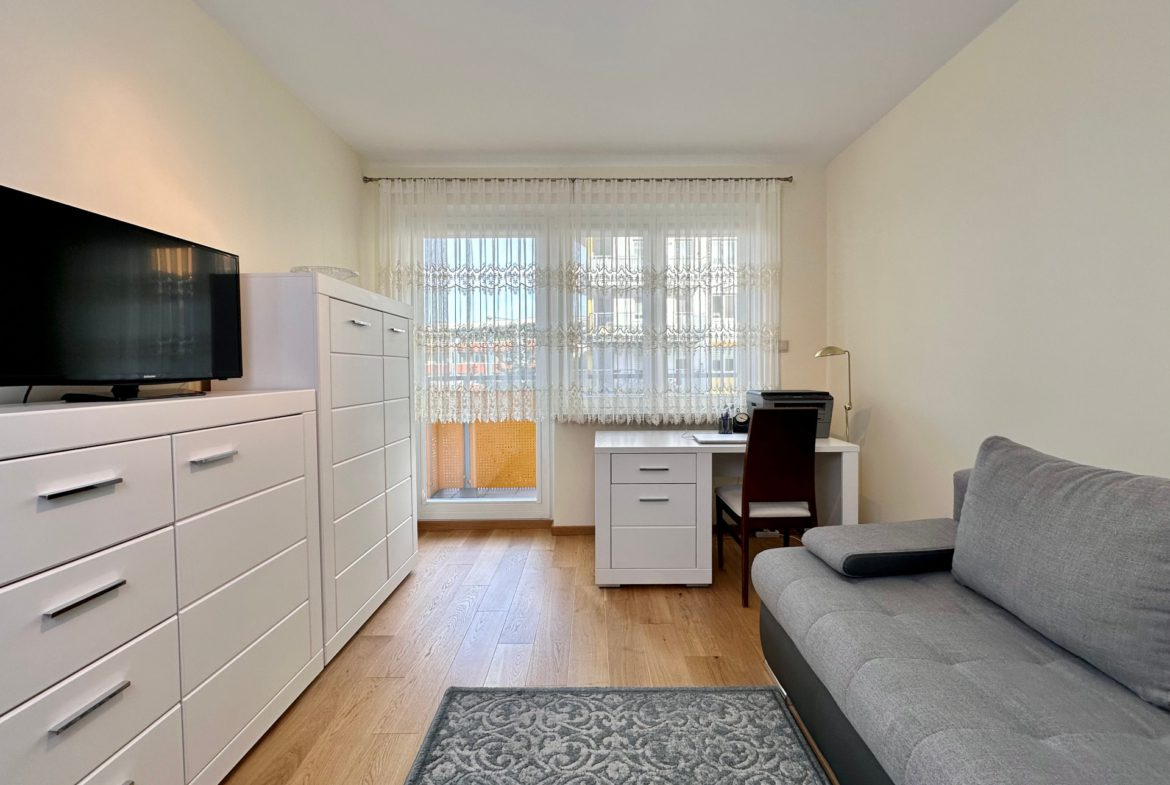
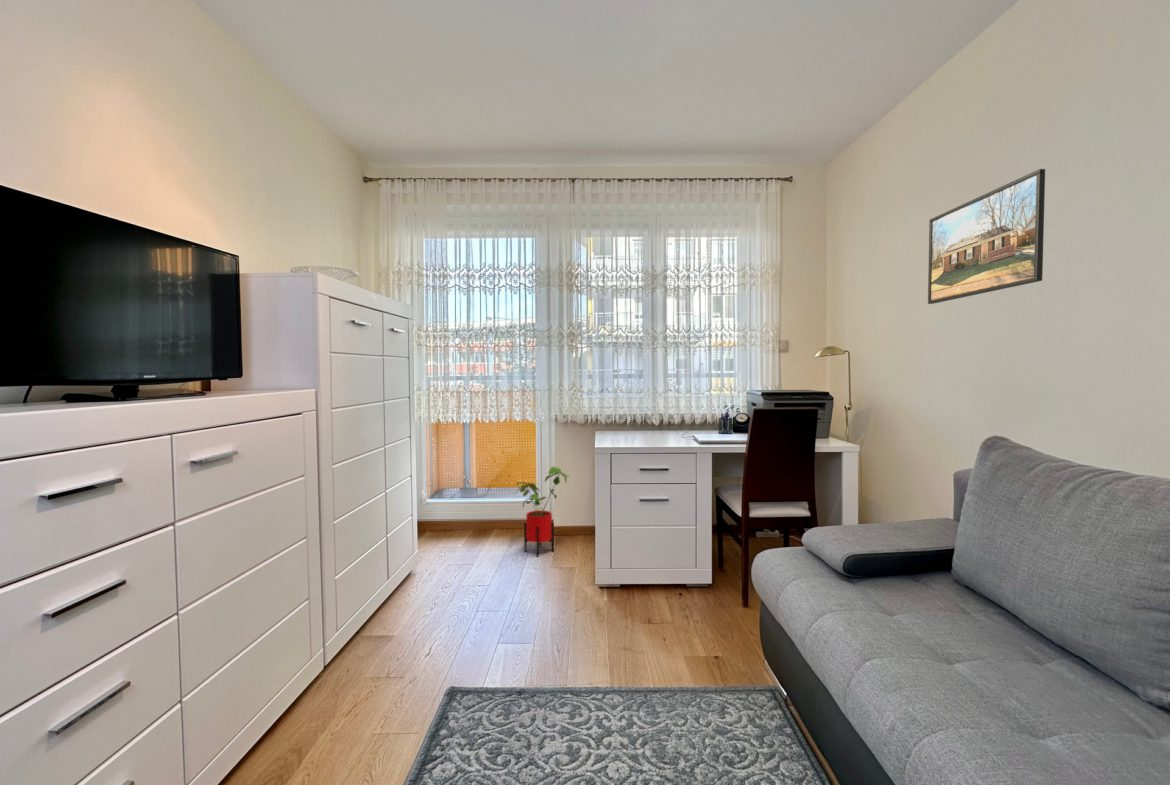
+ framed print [927,168,1046,305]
+ house plant [515,466,570,558]
